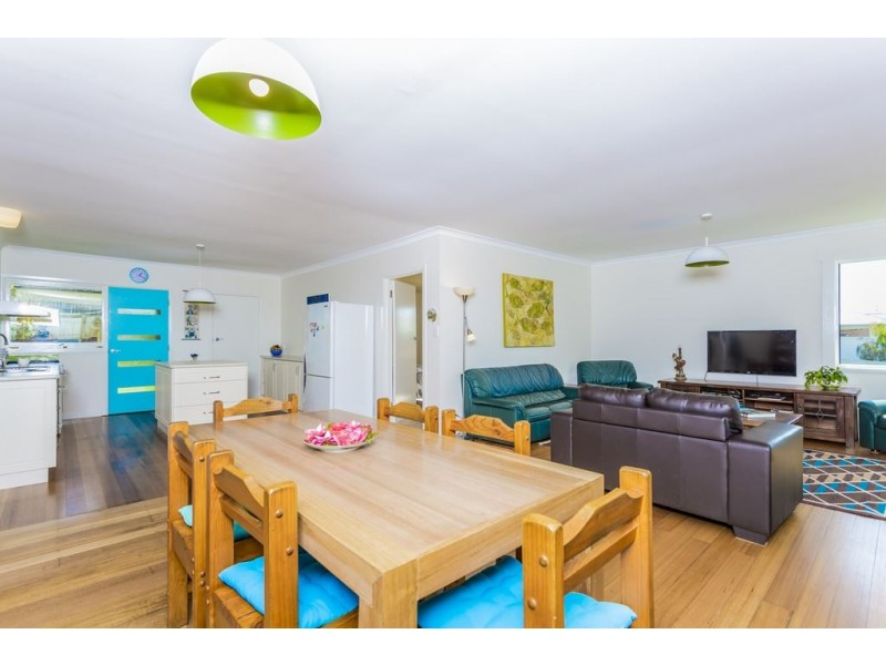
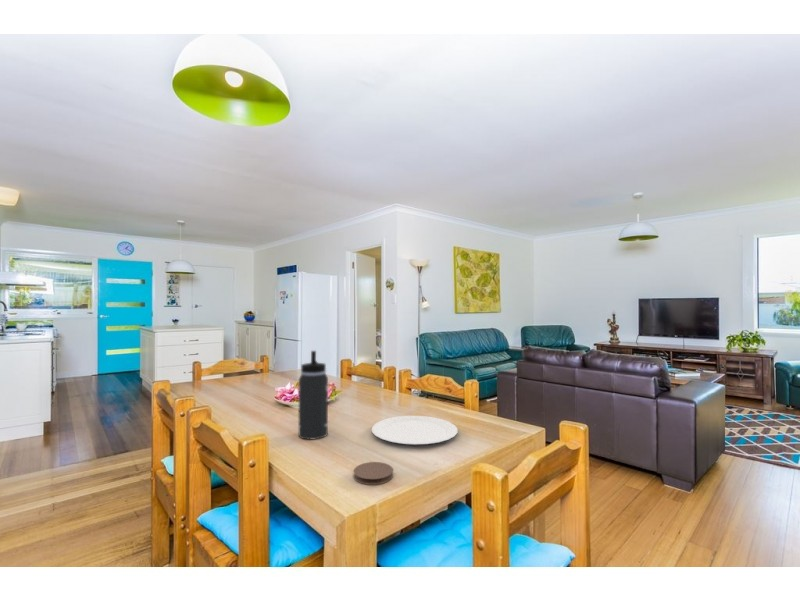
+ coaster [353,461,394,486]
+ thermos bottle [297,350,329,441]
+ plate [371,415,459,446]
